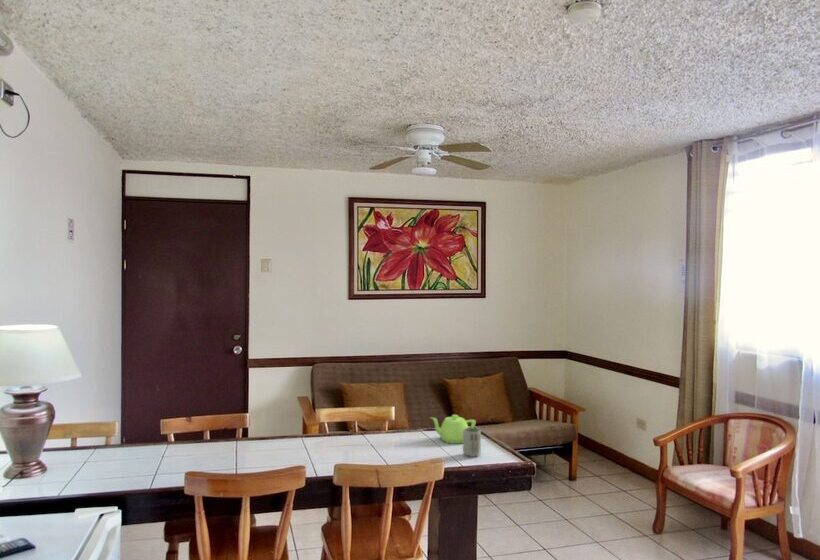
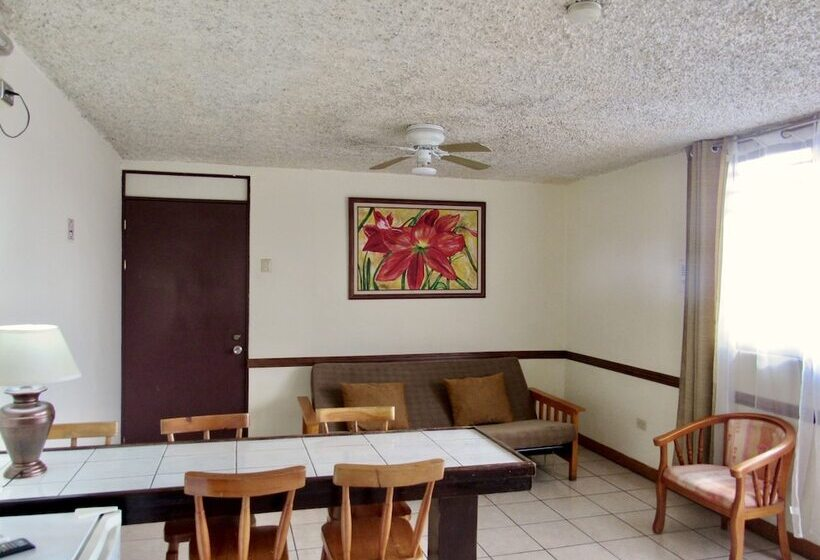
- cup [462,427,482,458]
- teapot [429,414,477,445]
